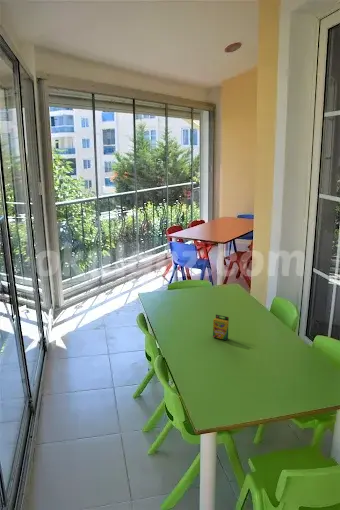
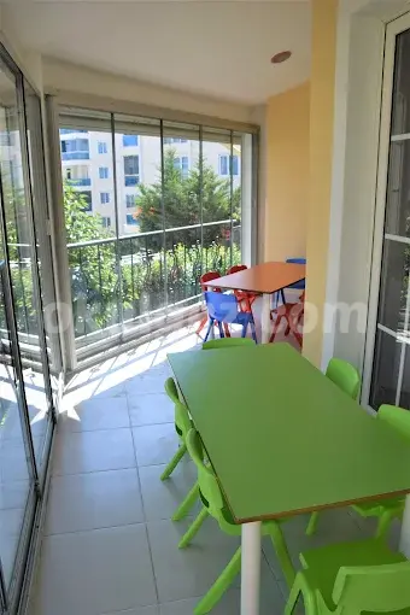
- crayon box [212,314,230,341]
